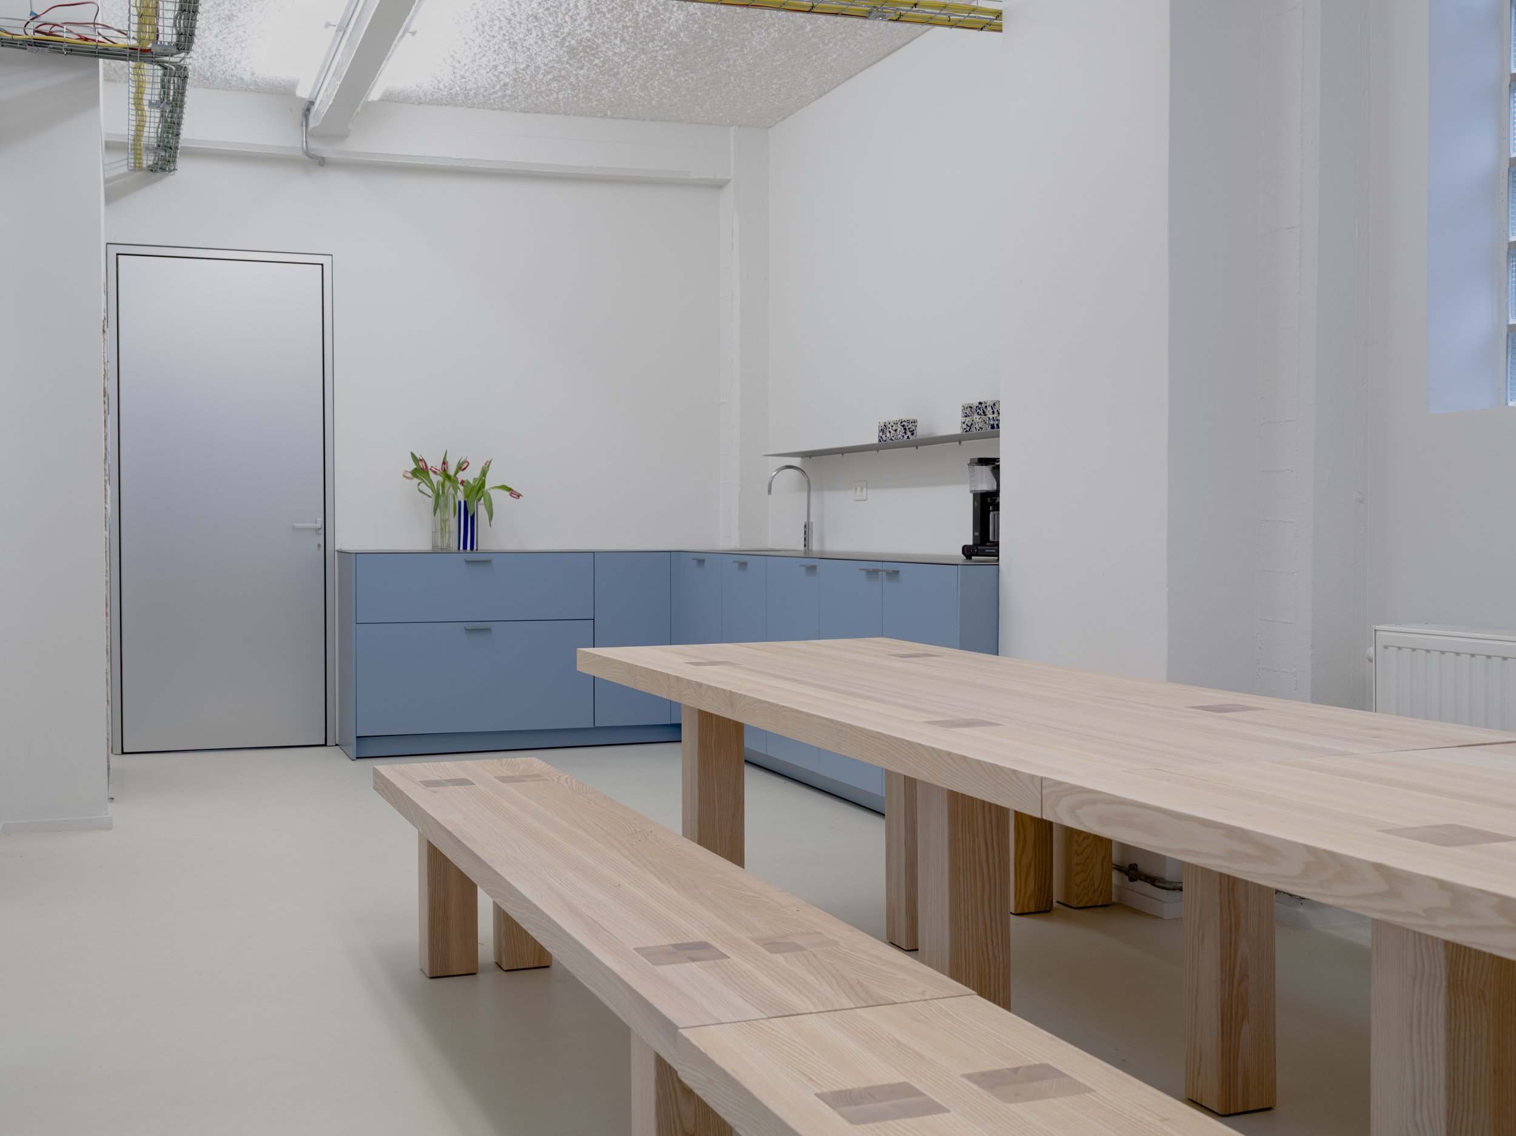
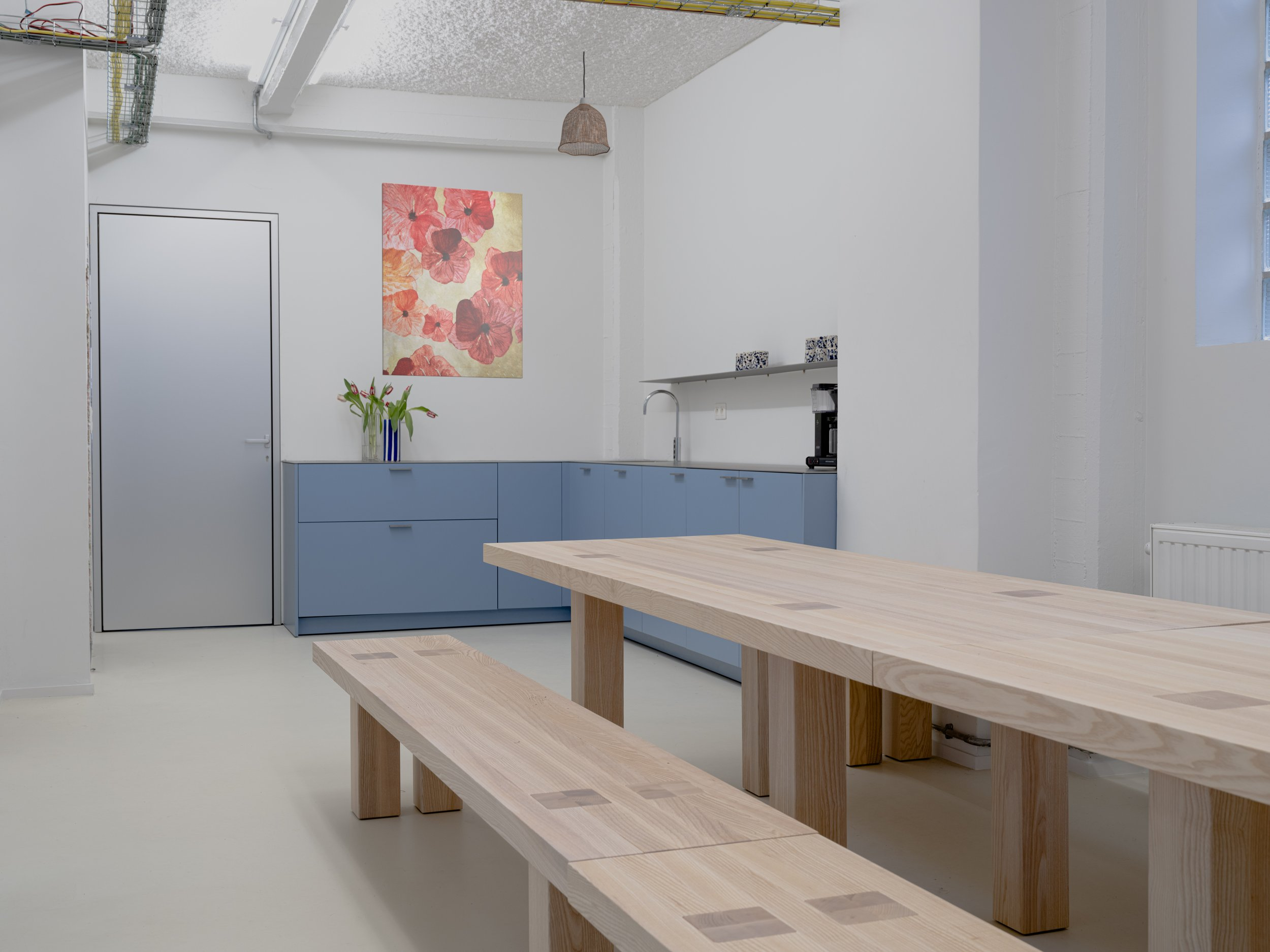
+ pendant lamp [557,51,611,156]
+ wall art [382,182,523,379]
